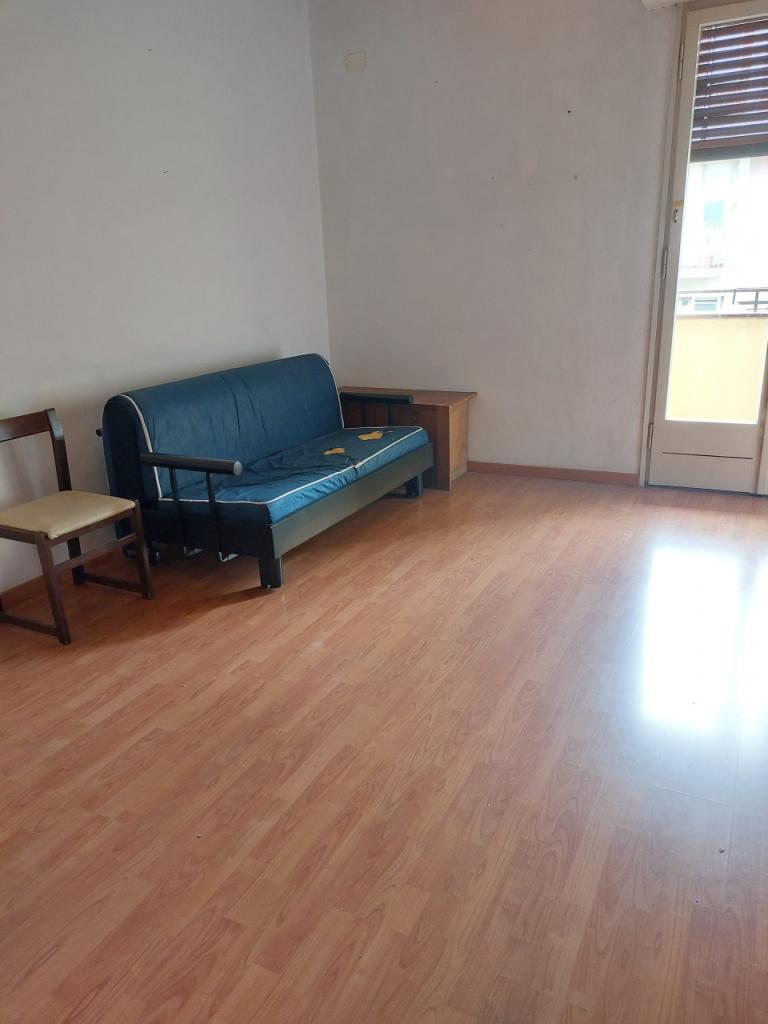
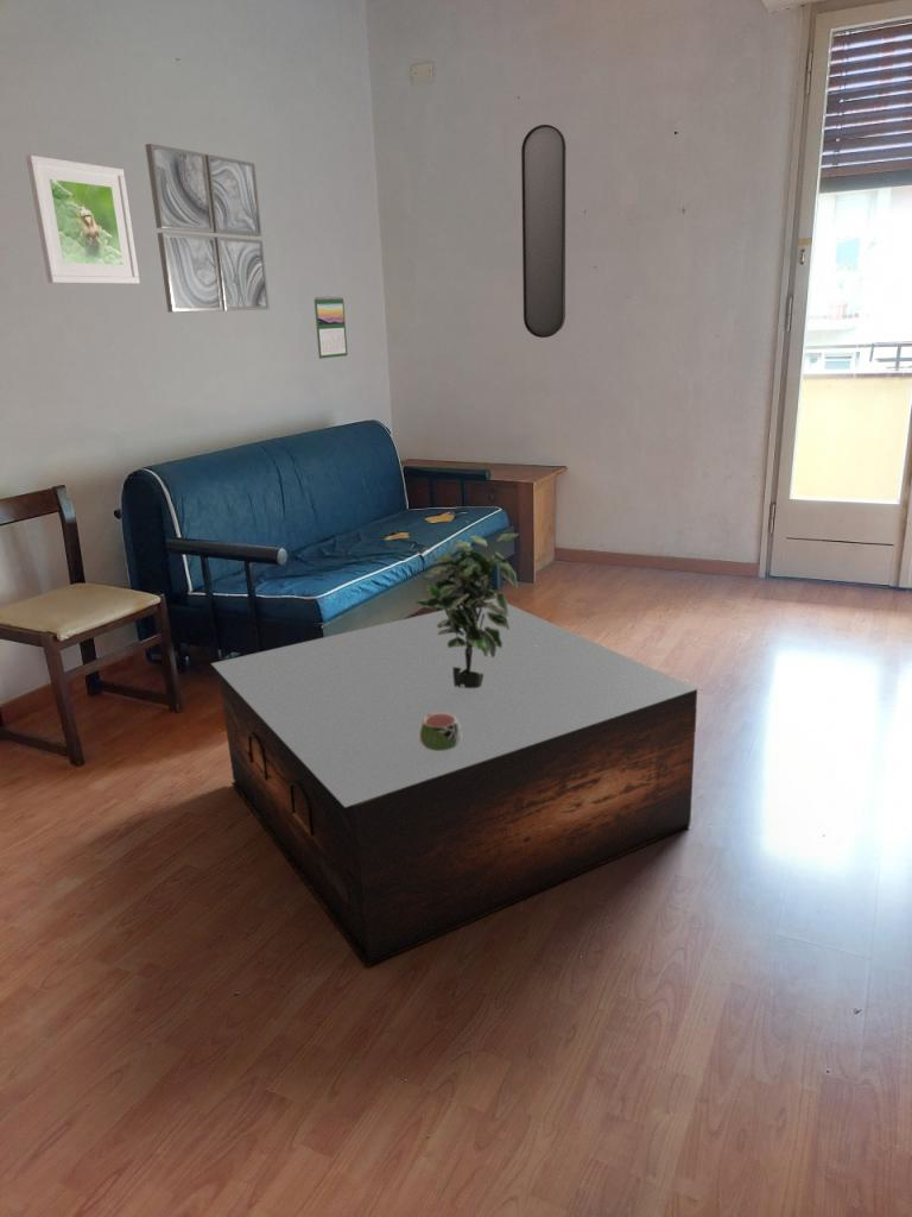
+ mug [419,713,461,751]
+ wall art [144,143,271,314]
+ calendar [314,295,349,360]
+ home mirror [520,124,568,339]
+ potted plant [414,532,519,688]
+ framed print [25,153,141,285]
+ coffee table [210,597,699,969]
